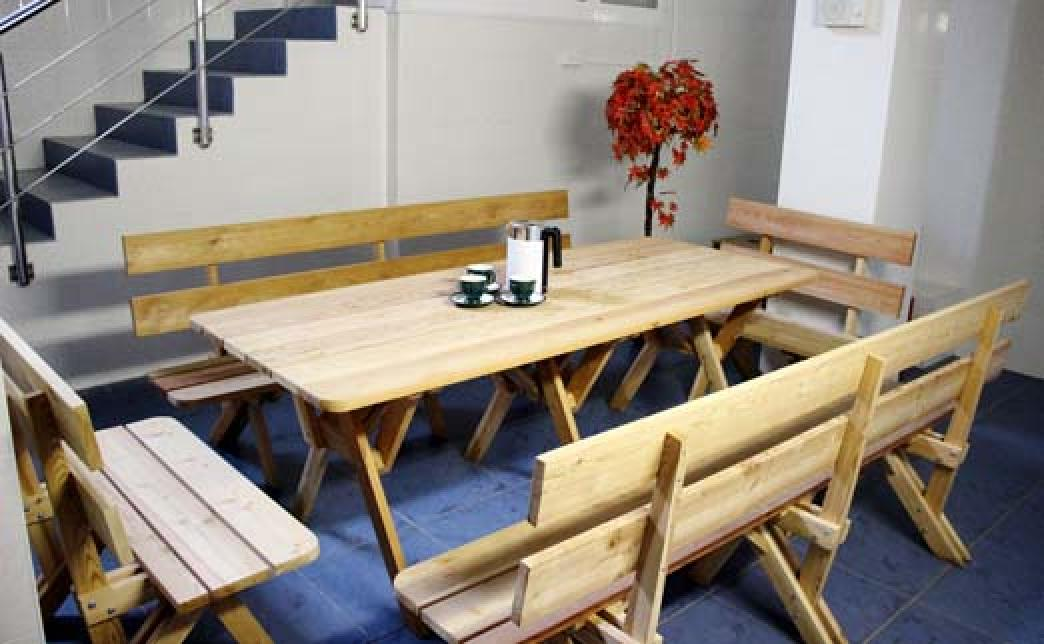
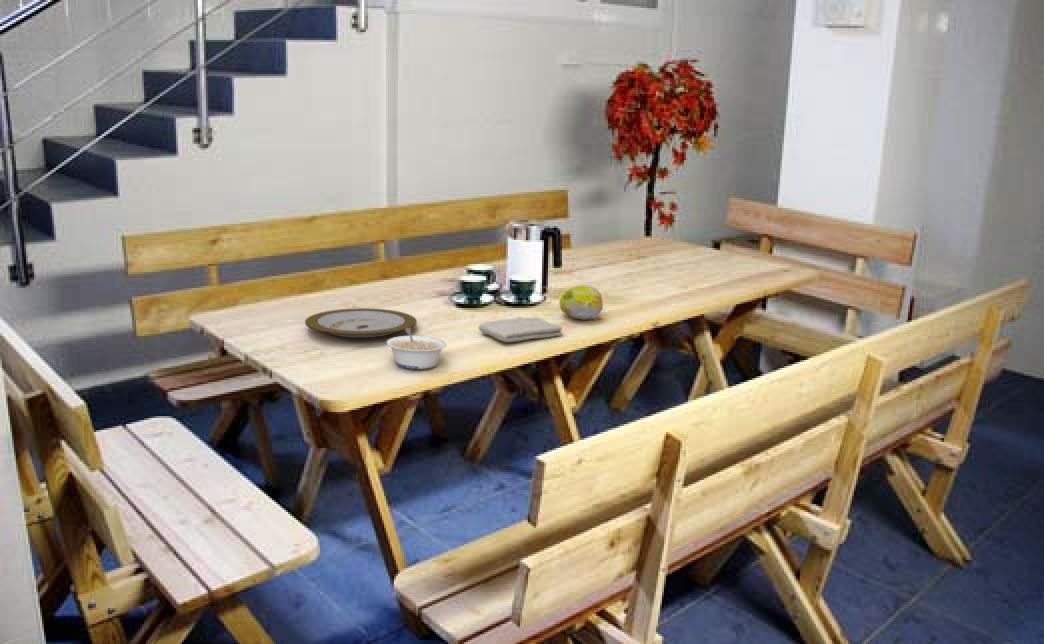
+ legume [386,328,447,370]
+ plate [304,307,418,339]
+ fruit [559,285,604,320]
+ washcloth [478,316,563,343]
